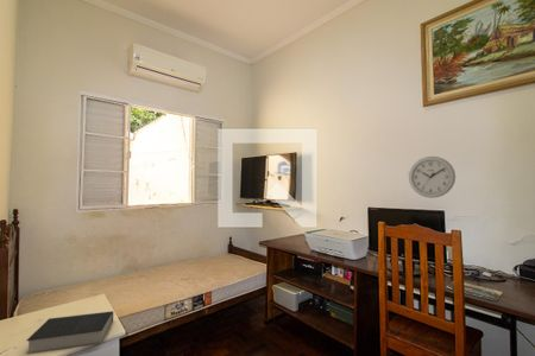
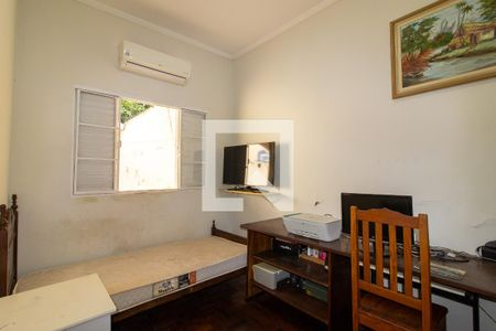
- wall clock [408,155,457,199]
- book [25,310,114,355]
